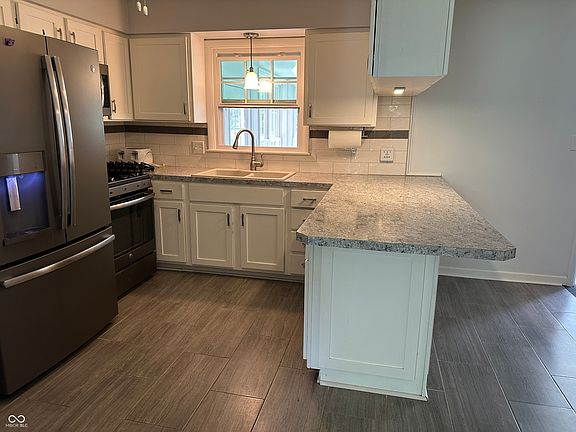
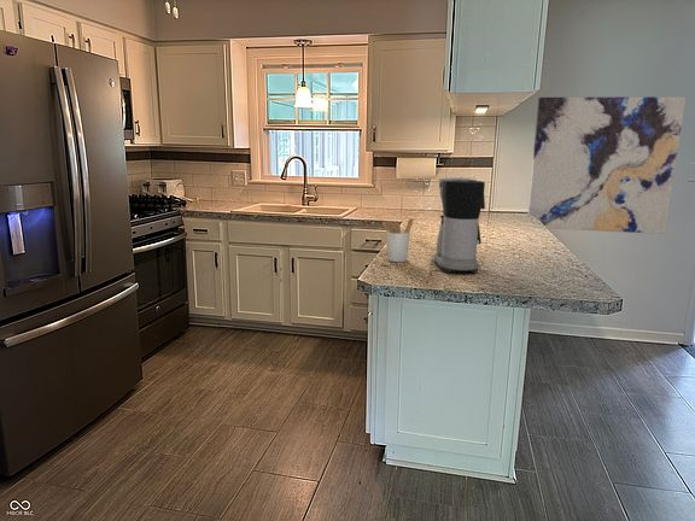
+ utensil holder [381,217,414,263]
+ wall art [526,95,687,235]
+ coffee maker [433,176,486,275]
